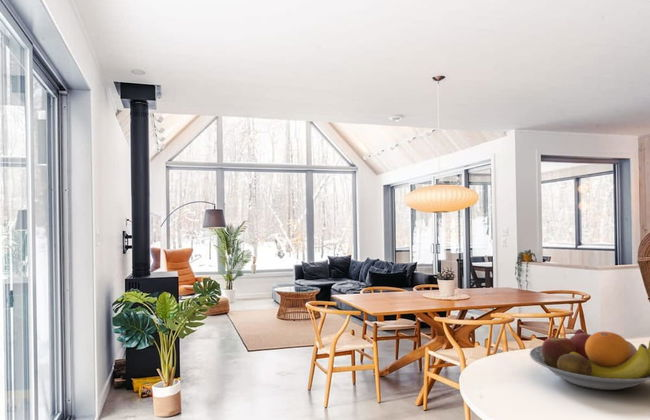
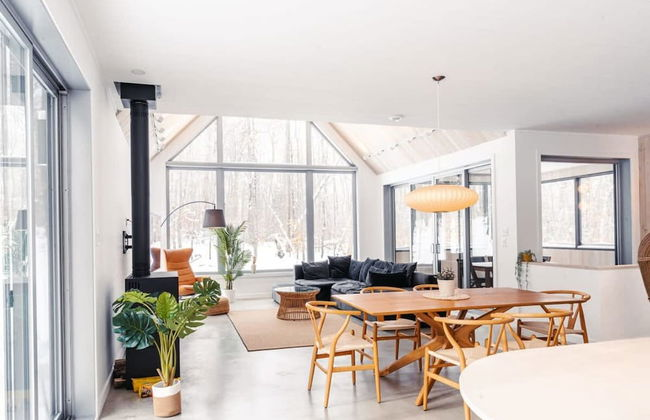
- fruit bowl [529,328,650,391]
